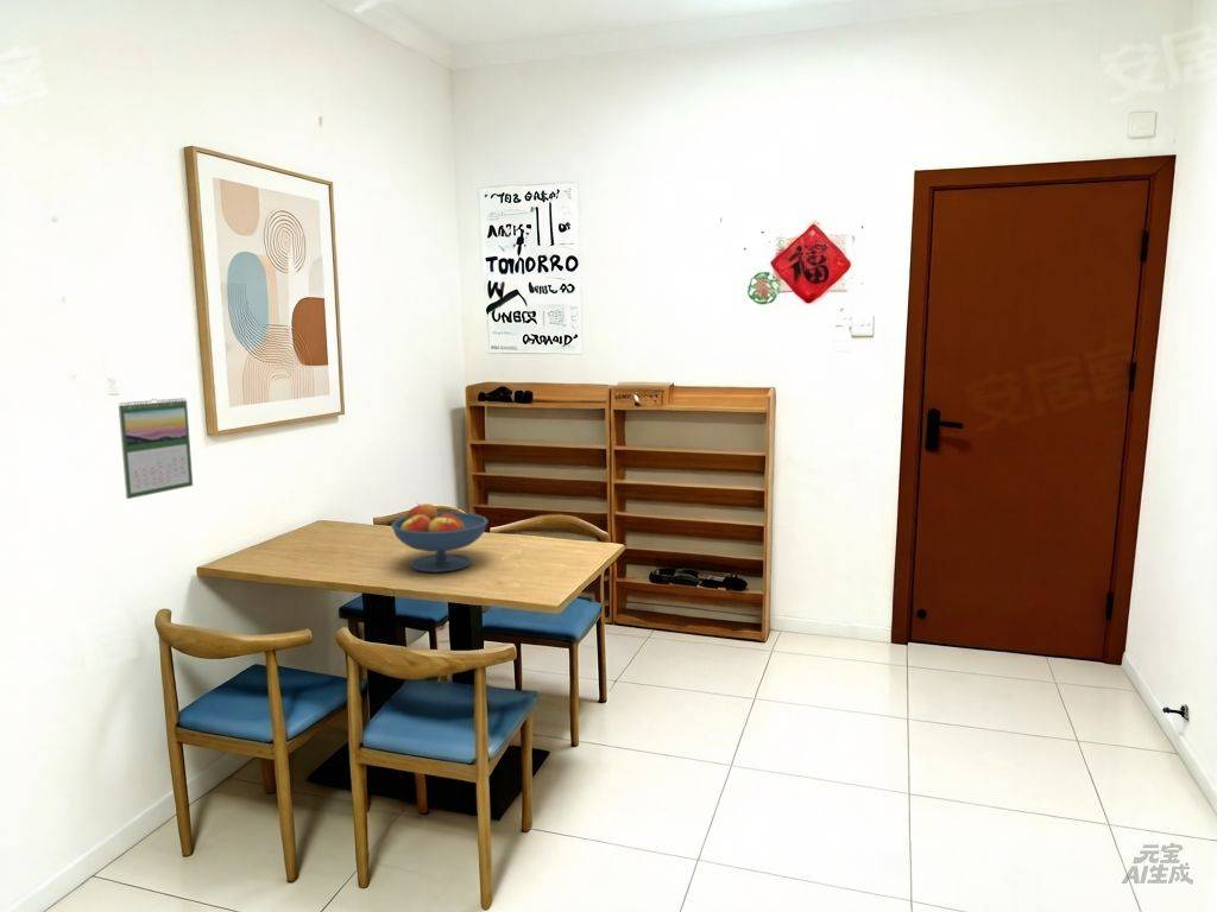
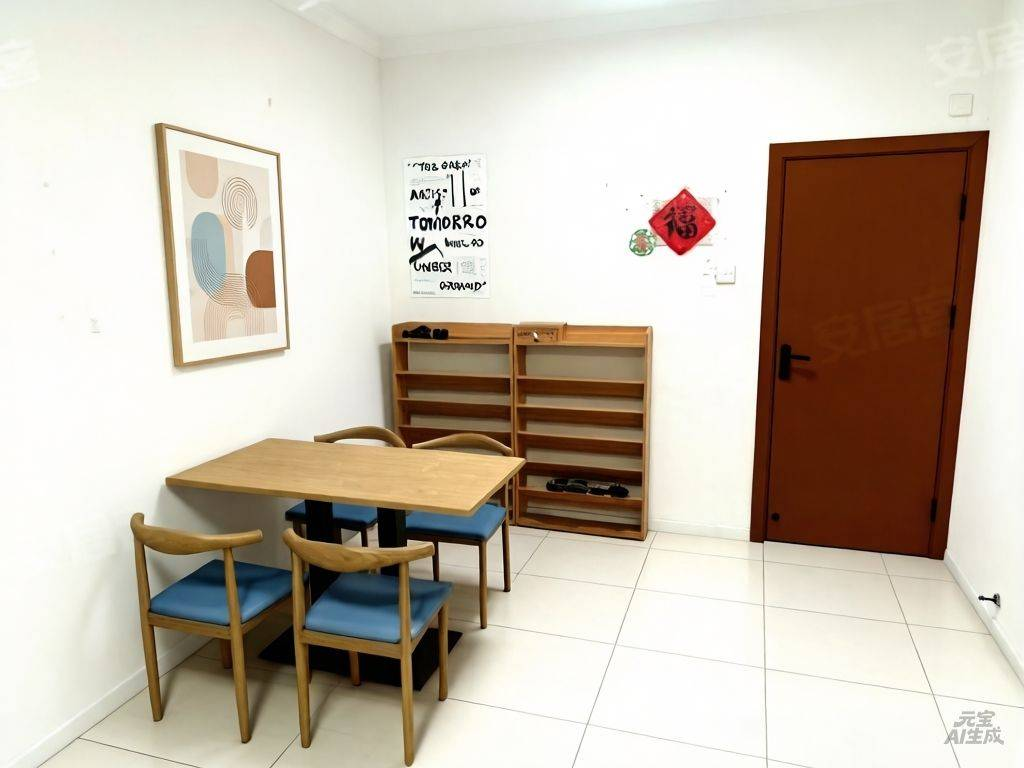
- calendar [118,397,194,500]
- fruit bowl [390,501,488,574]
